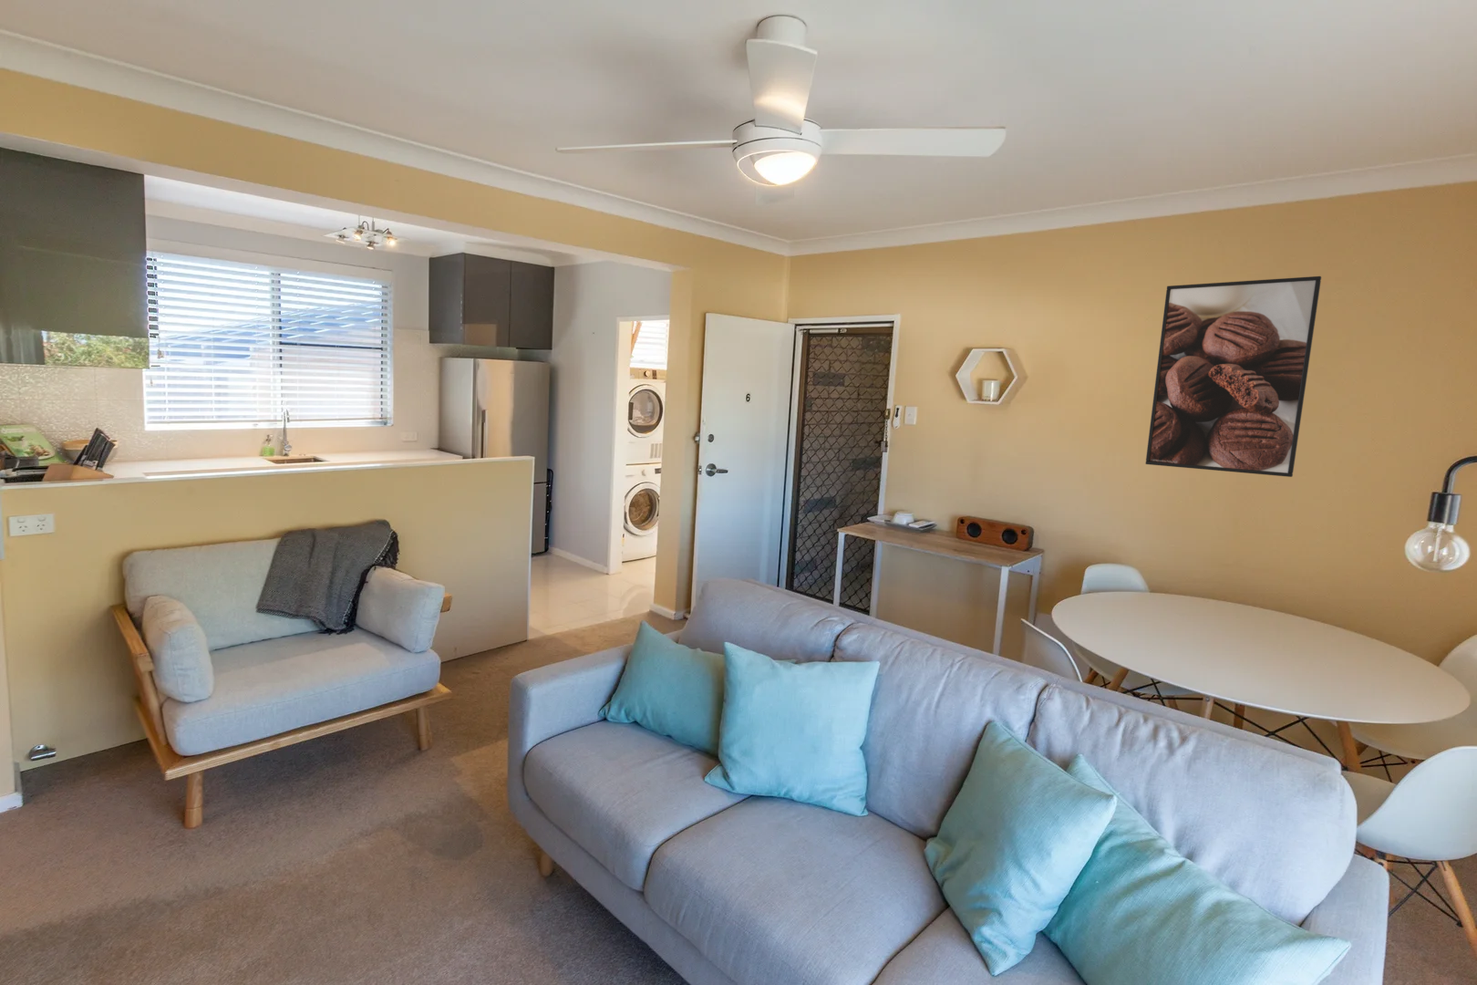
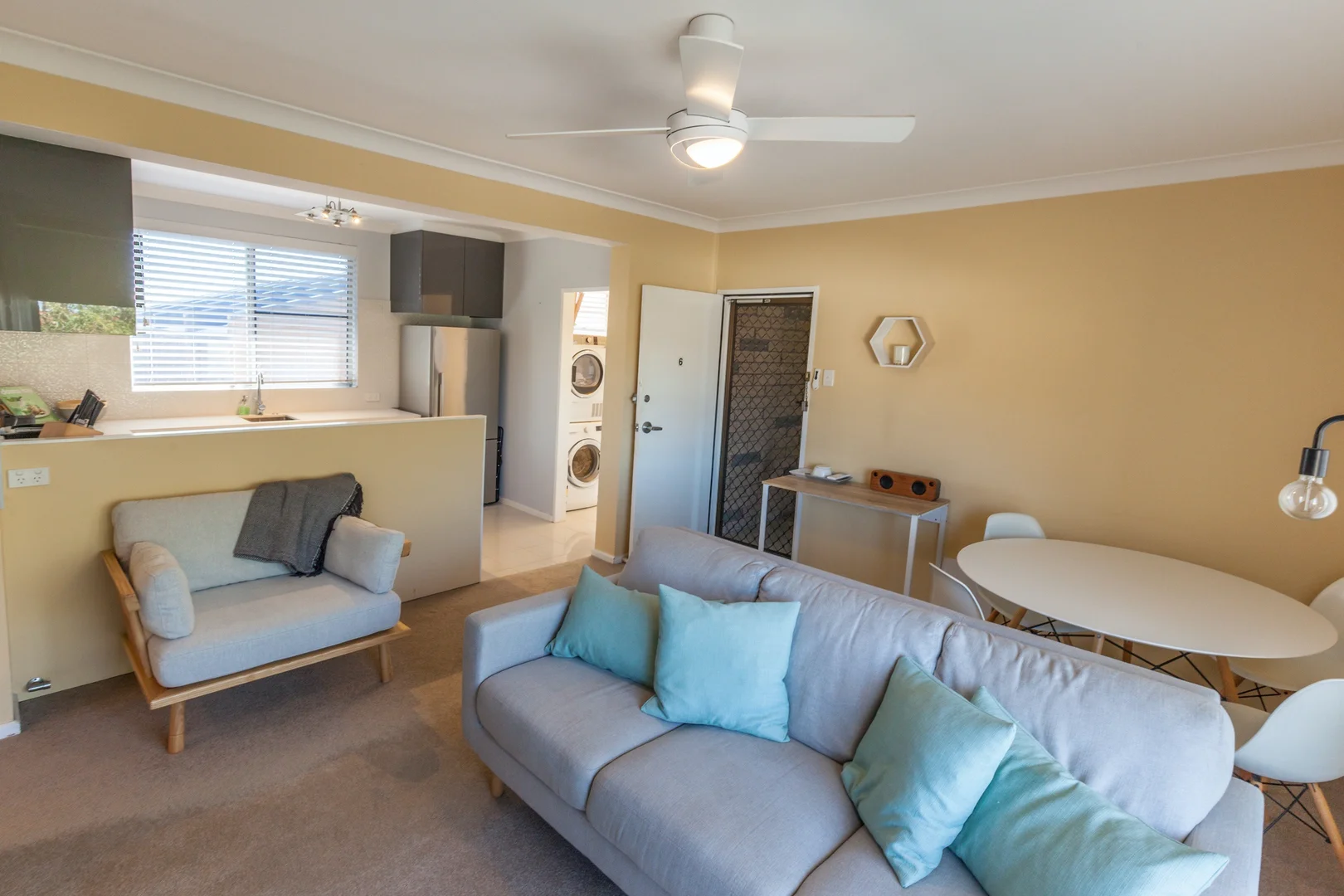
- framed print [1144,276,1322,478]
